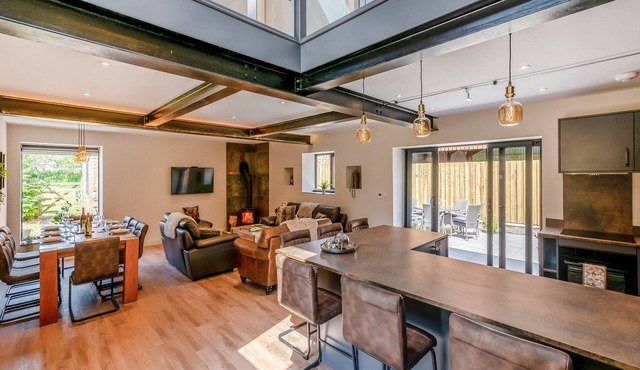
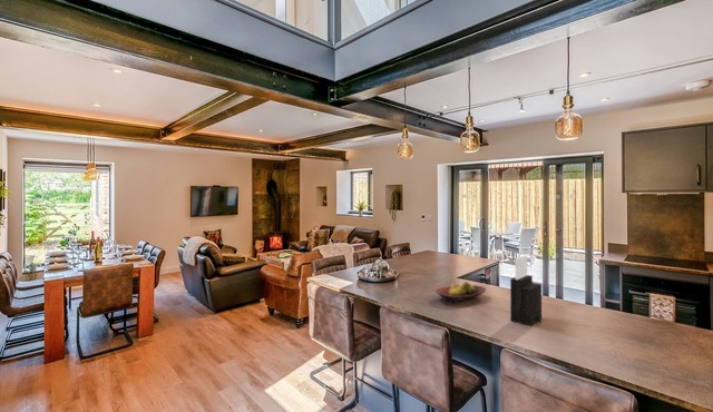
+ fruit bowl [433,281,487,304]
+ knife block [509,254,543,327]
